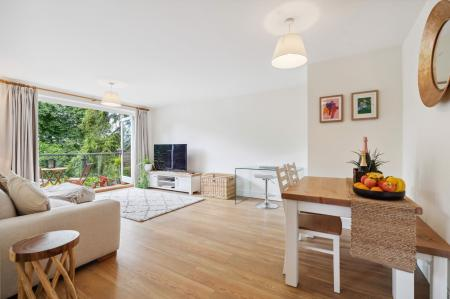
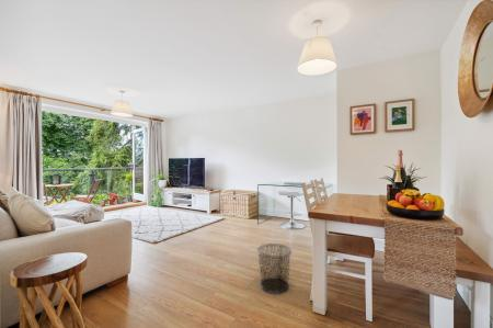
+ waste bin [256,242,293,295]
